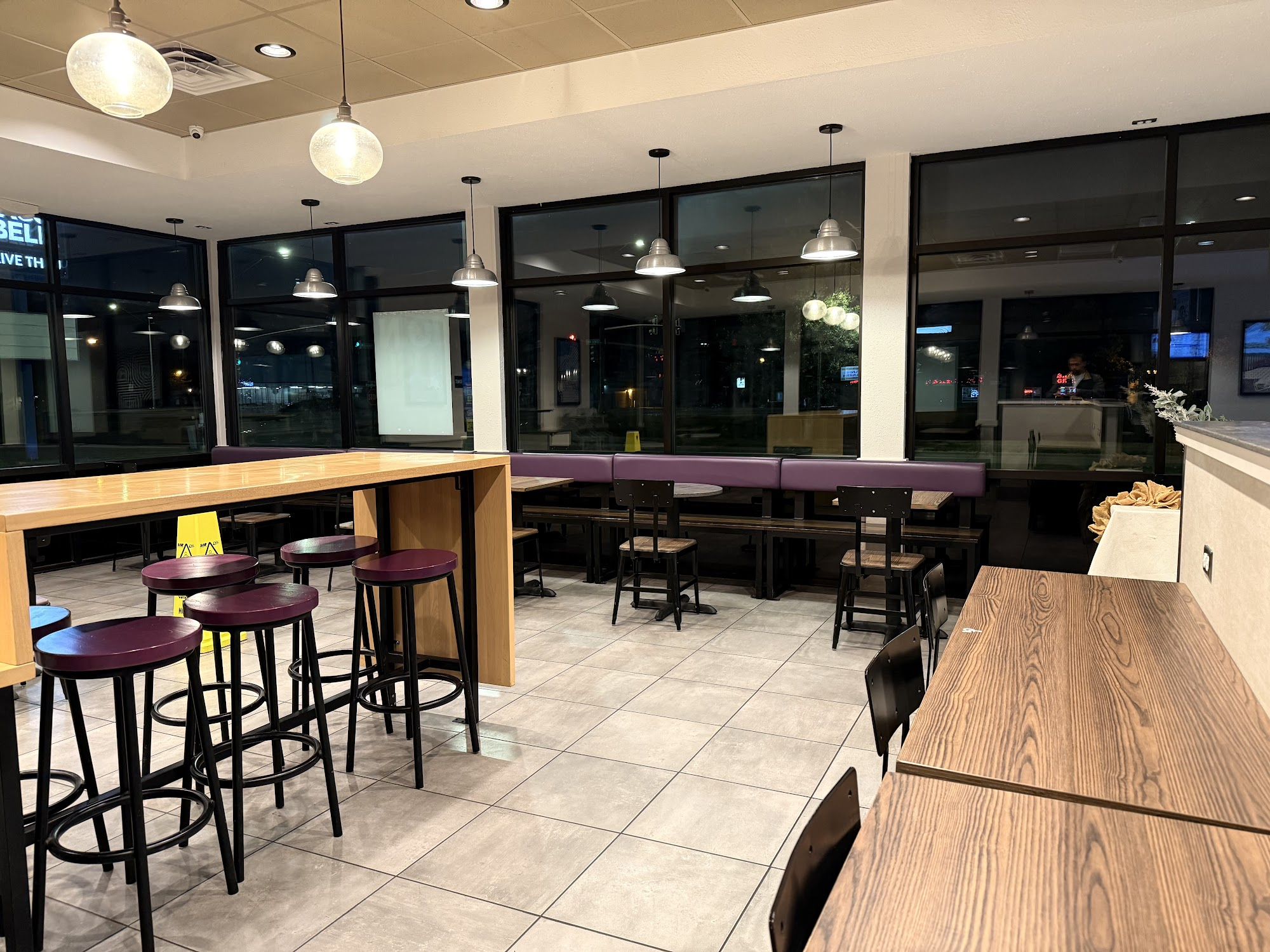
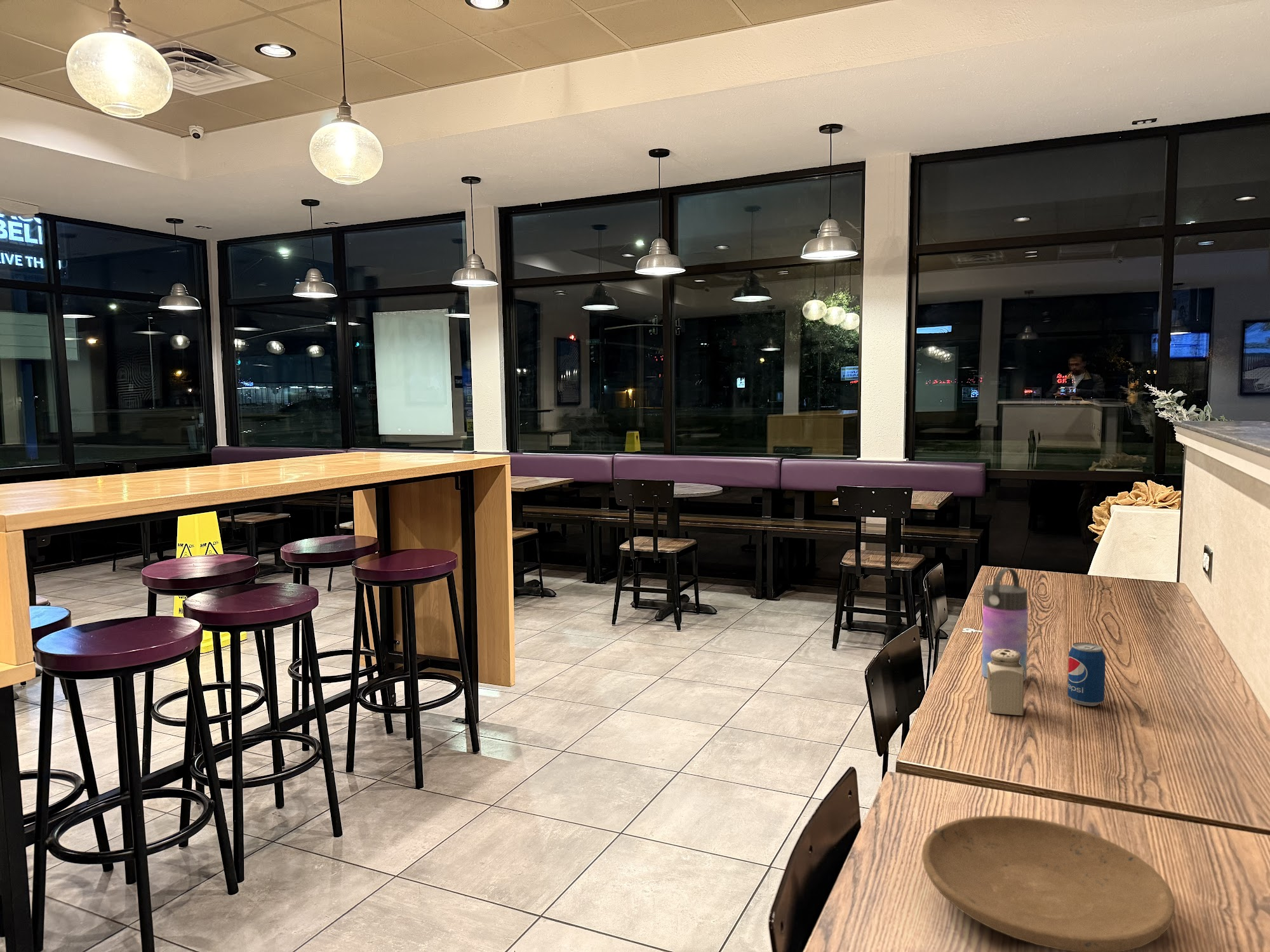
+ water bottle [981,567,1029,682]
+ salt shaker [986,649,1024,716]
+ beverage can [1067,642,1106,706]
+ plate [921,815,1176,952]
